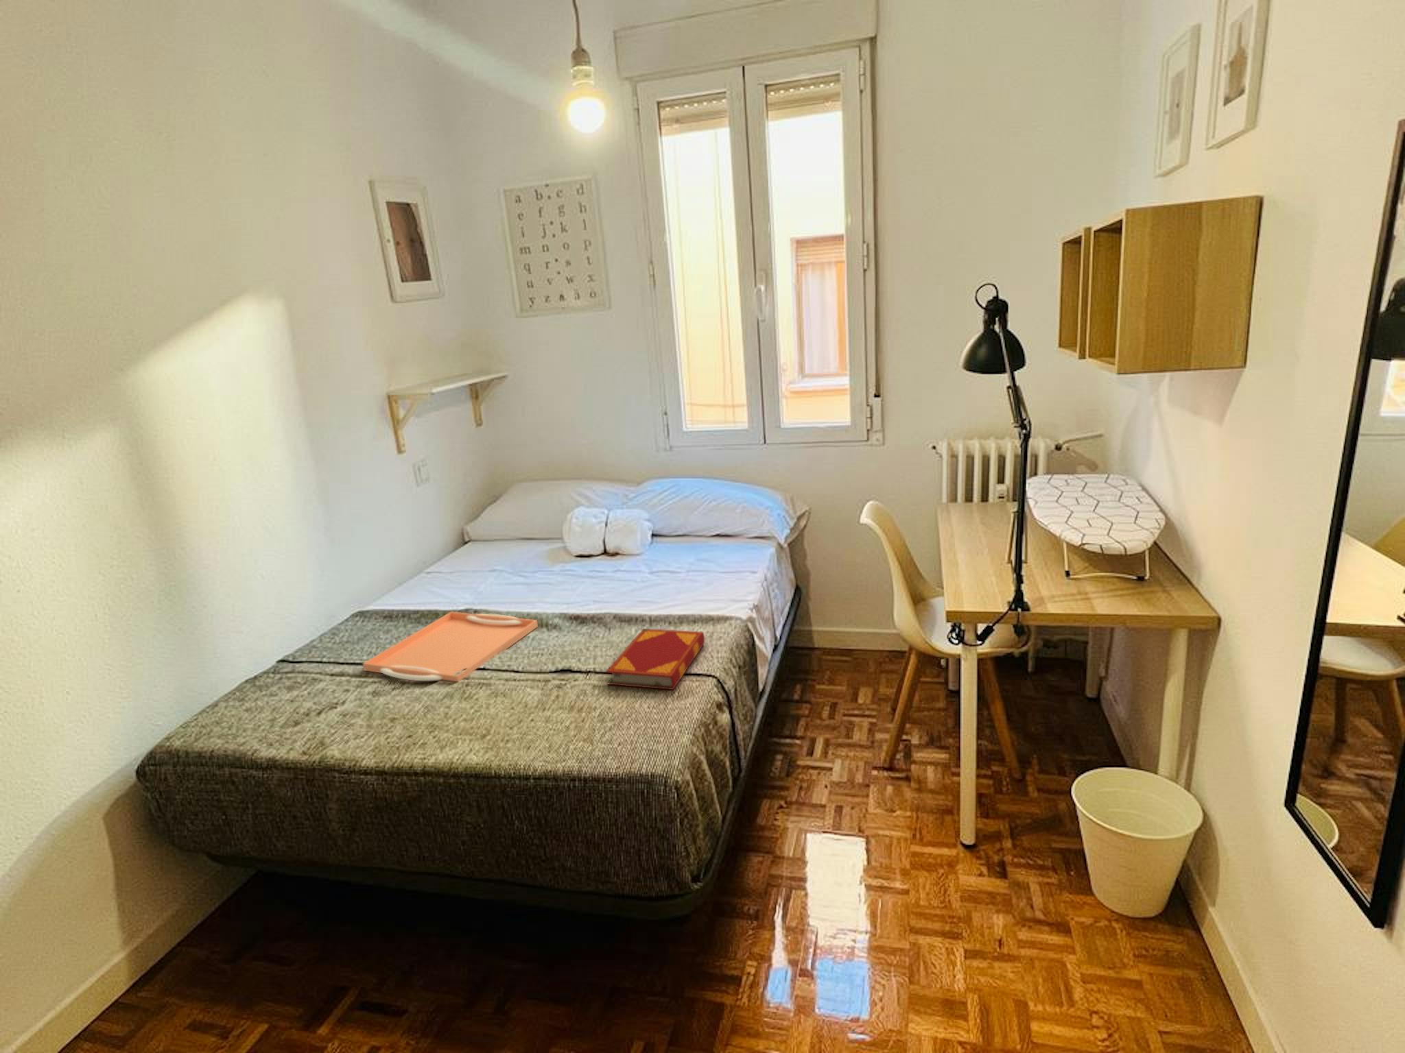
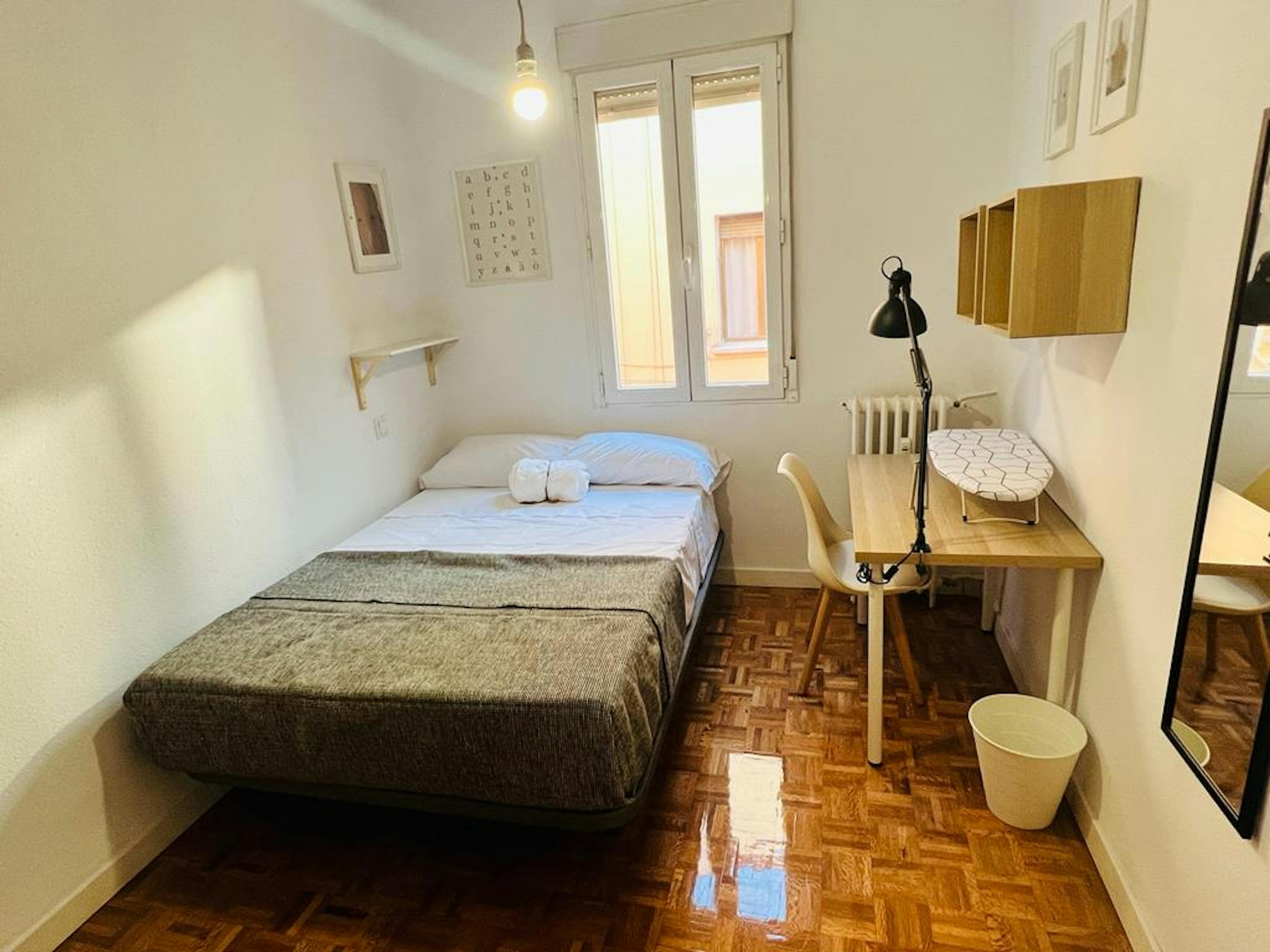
- serving tray [362,611,539,682]
- hardback book [605,628,705,690]
